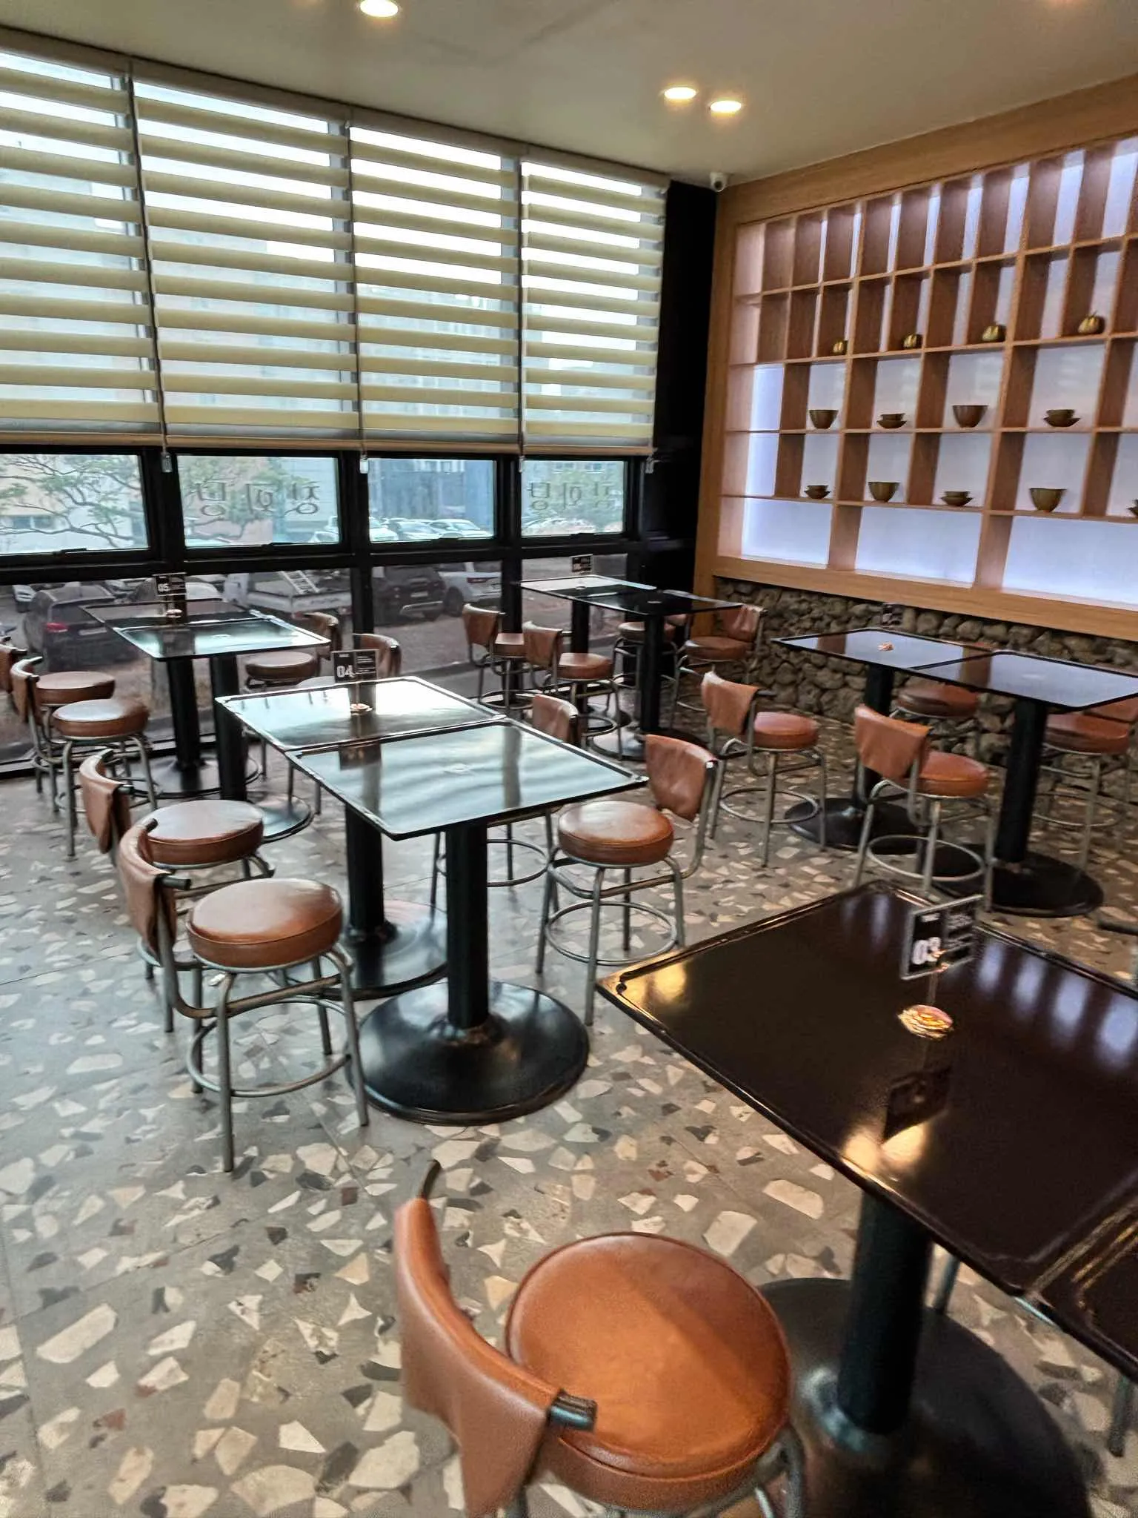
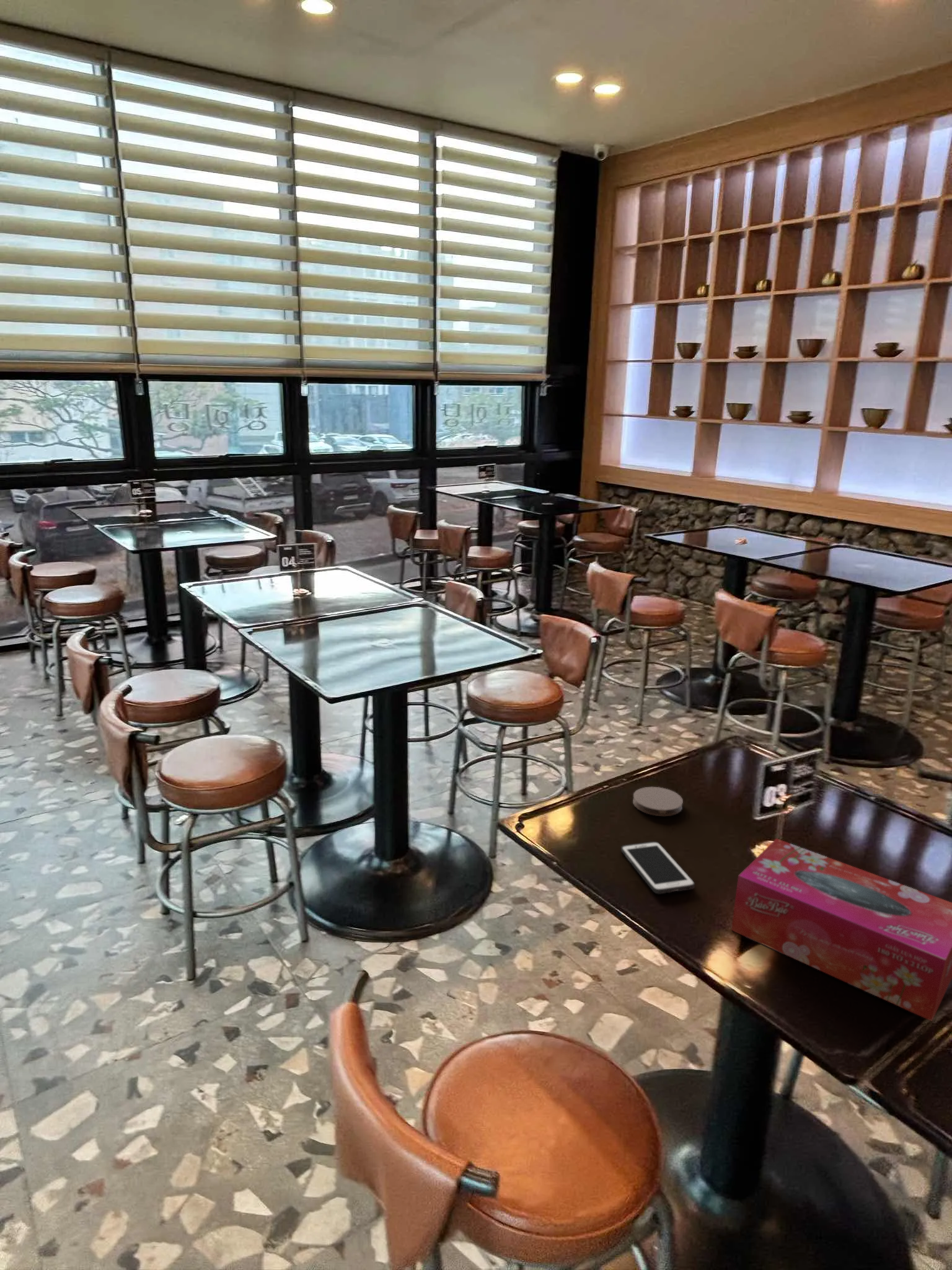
+ coaster [632,786,684,817]
+ cell phone [620,841,695,894]
+ tissue box [731,838,952,1022]
